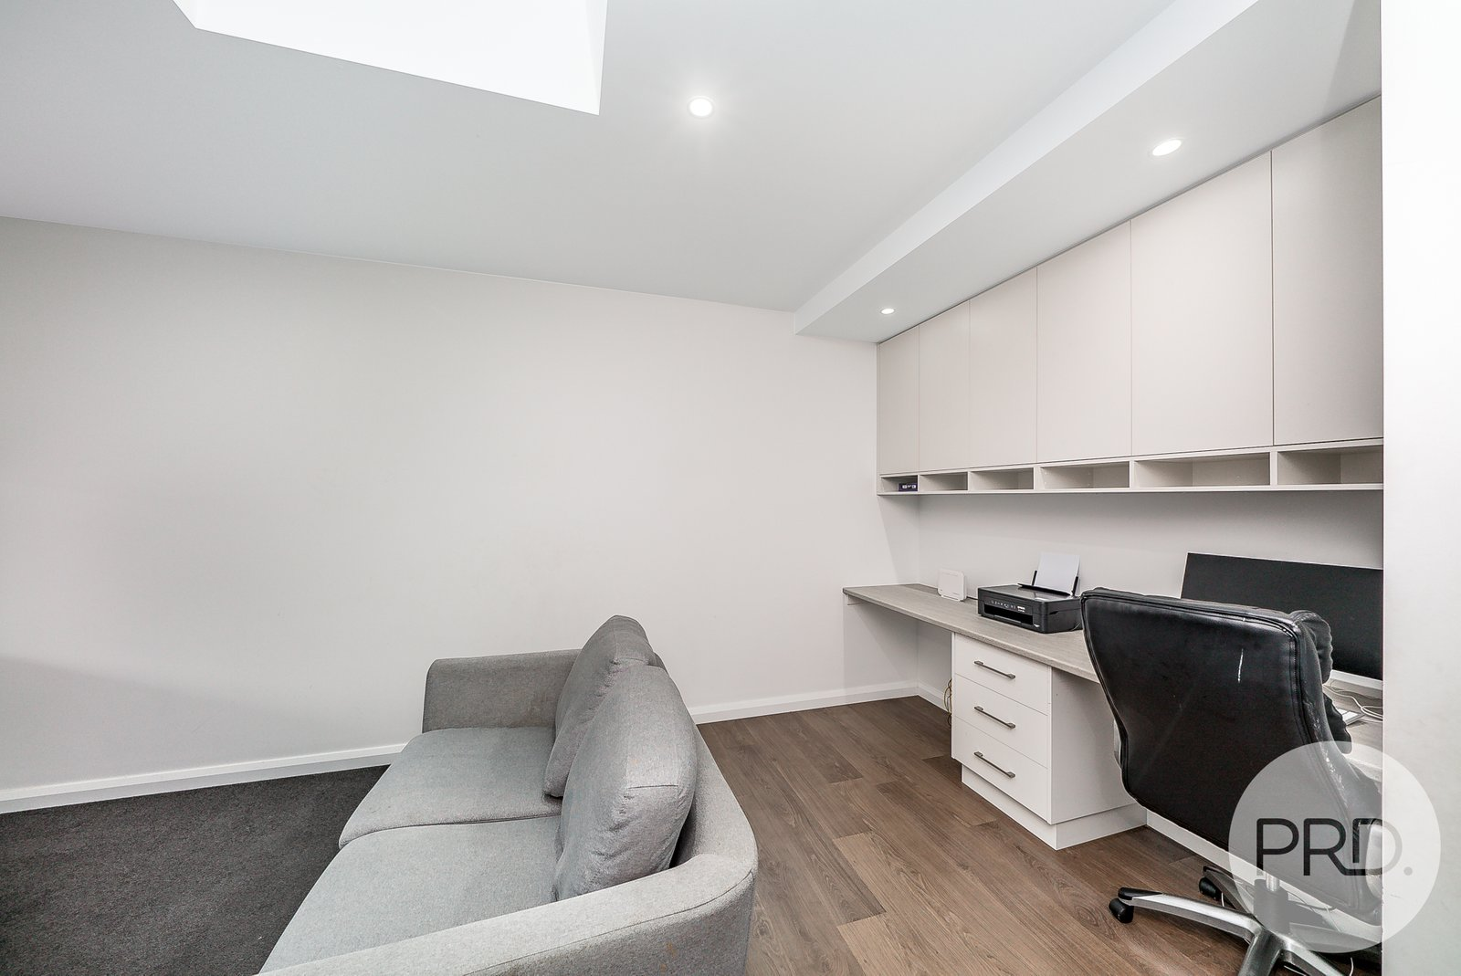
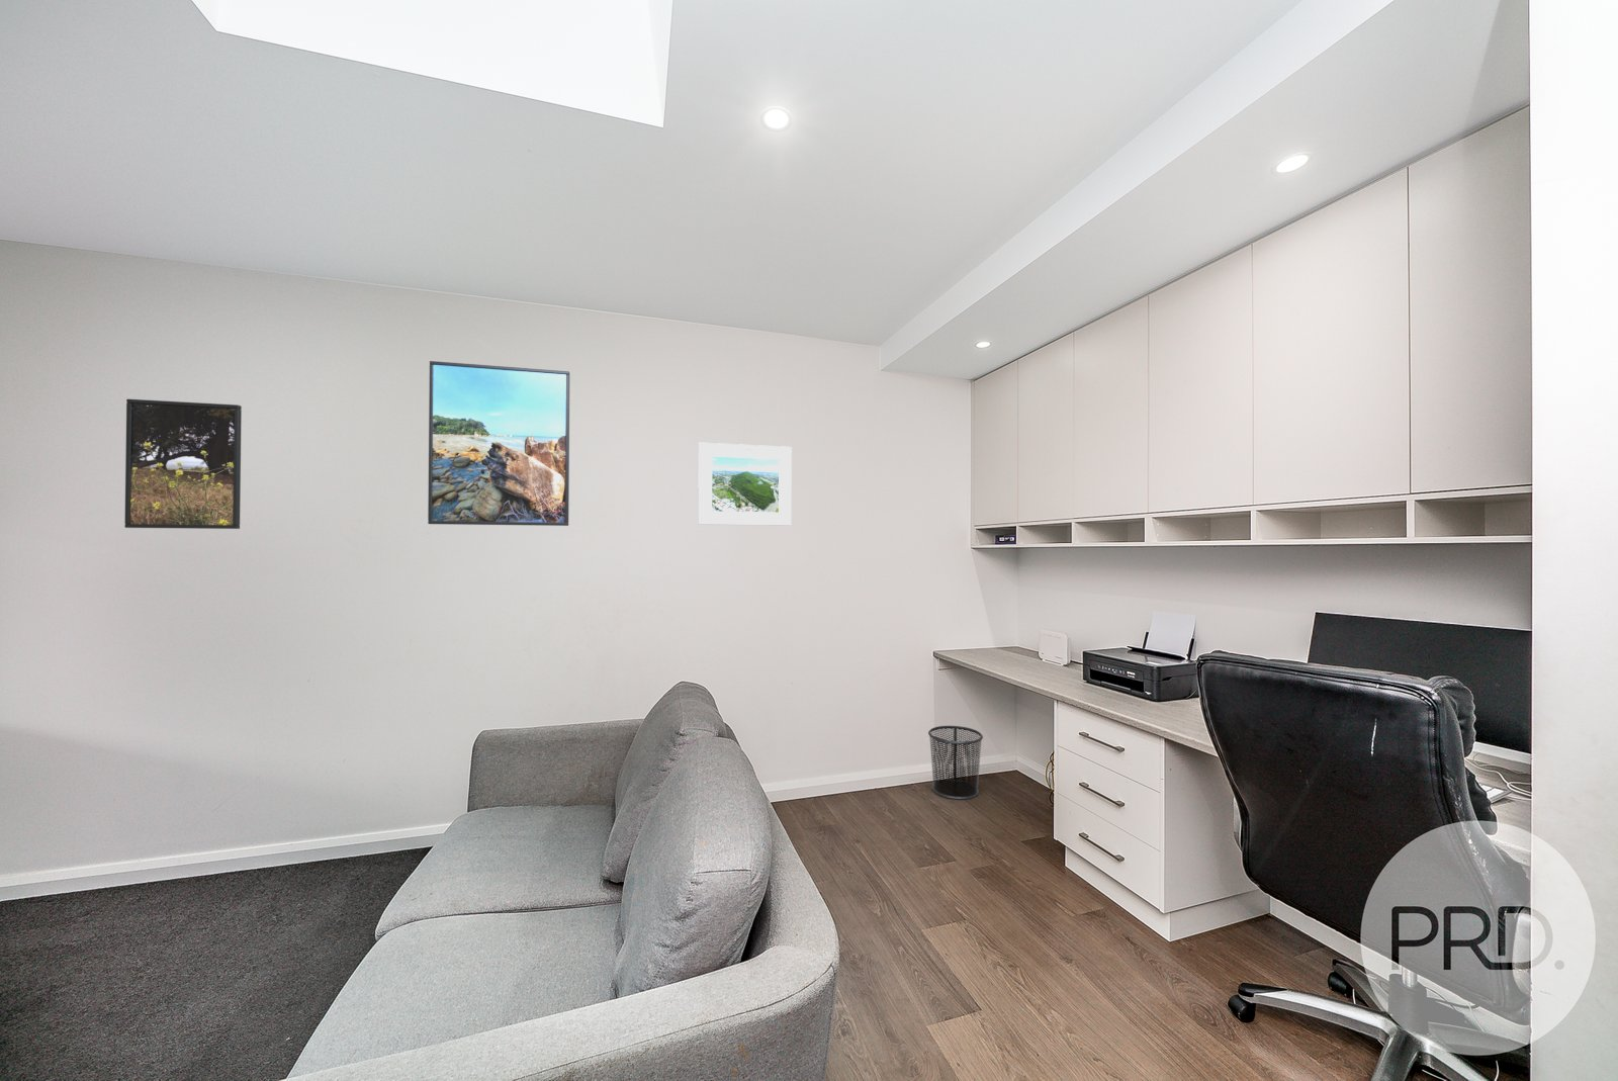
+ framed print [696,442,793,527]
+ waste bin [928,725,983,801]
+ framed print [123,398,243,530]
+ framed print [427,360,571,527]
